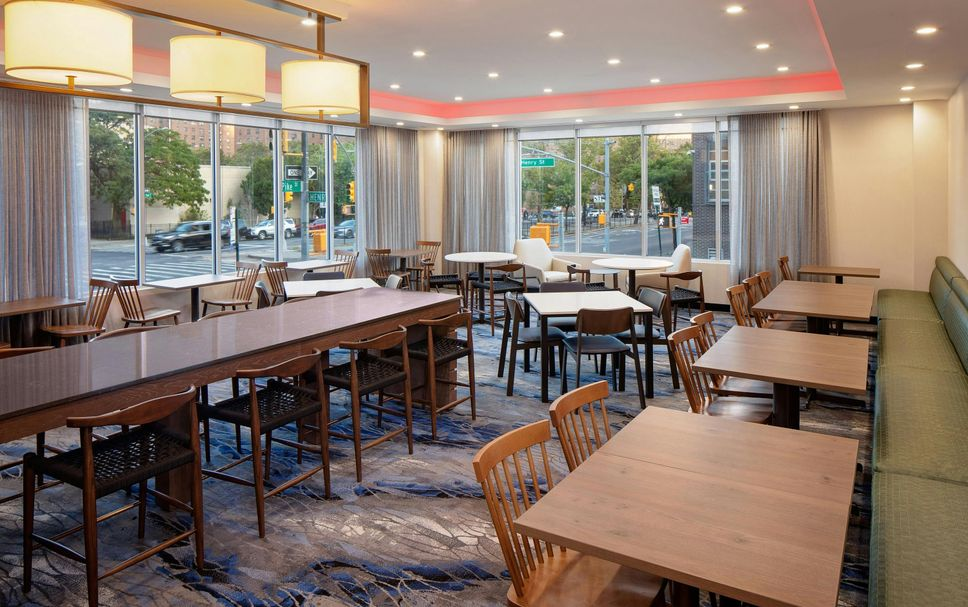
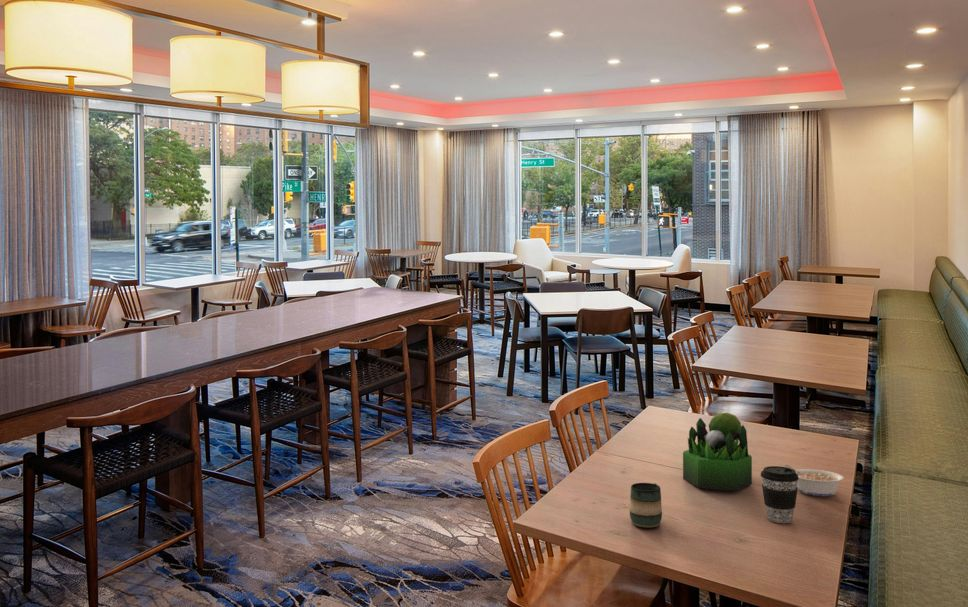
+ legume [784,464,845,497]
+ coffee cup [760,465,799,524]
+ plant [682,412,753,491]
+ mug [629,482,663,528]
